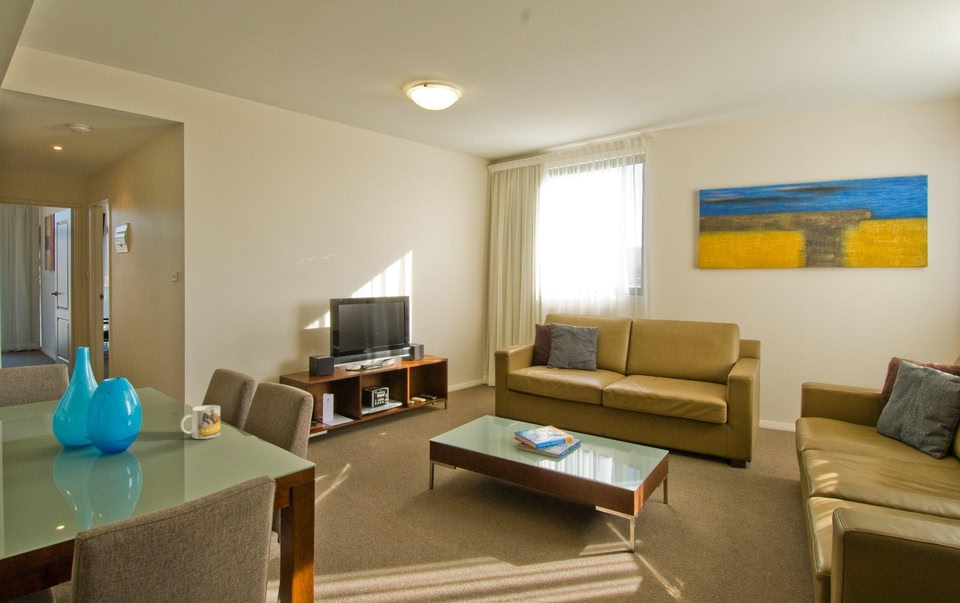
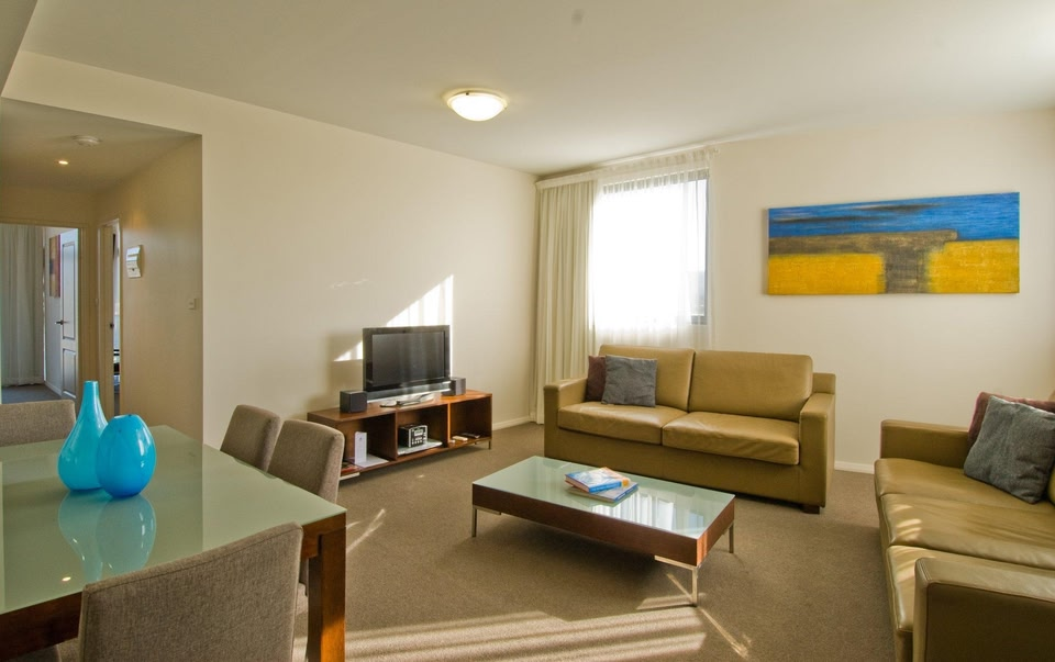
- mug [179,404,221,440]
